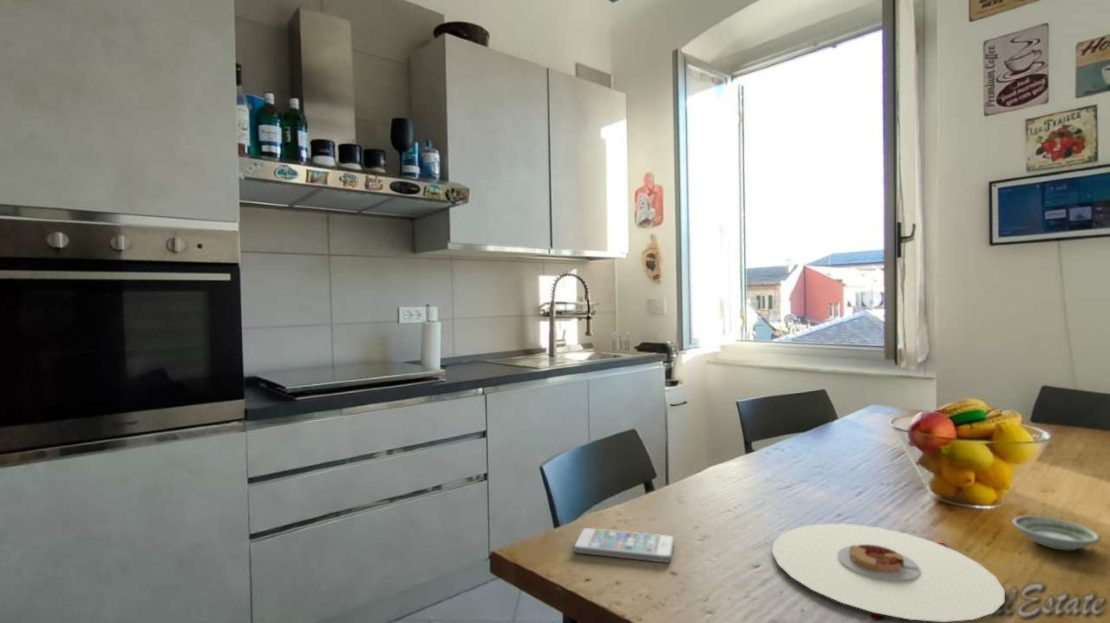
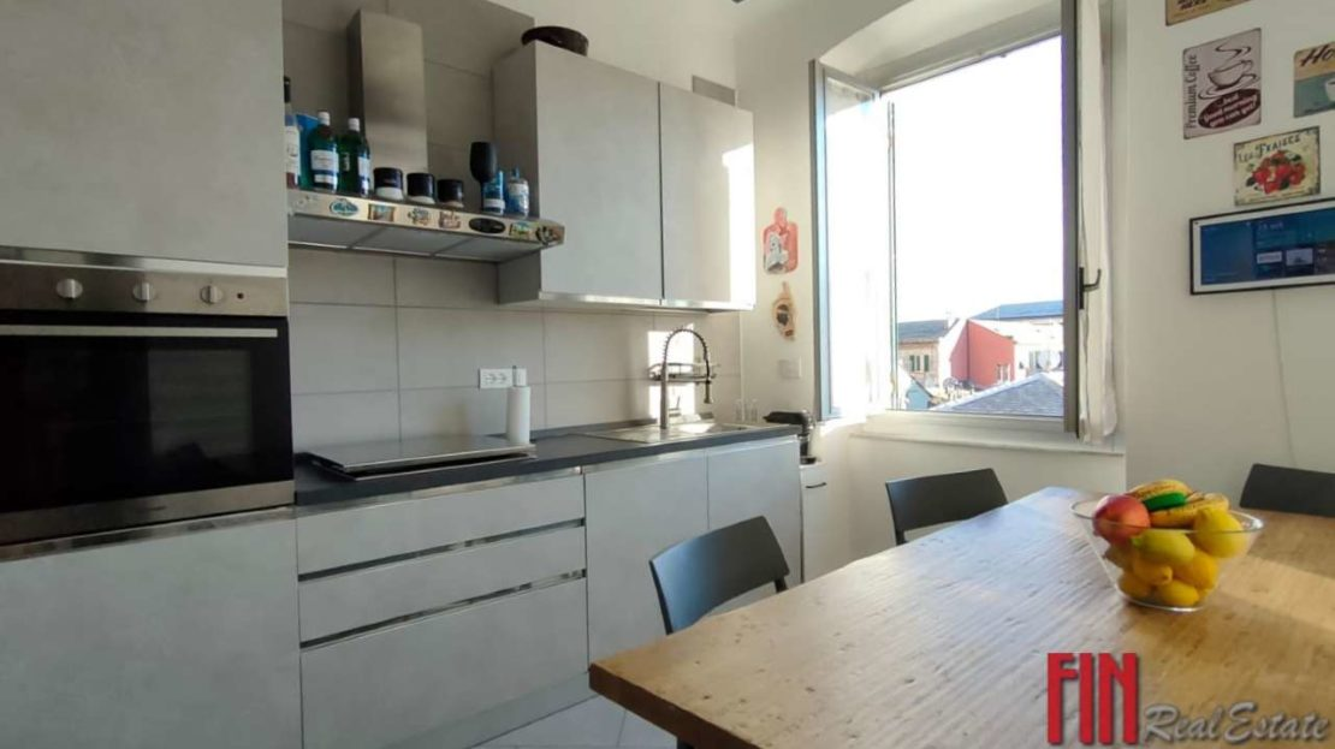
- saucer [1011,515,1100,551]
- plate [771,523,1006,623]
- smartphone [573,527,675,564]
